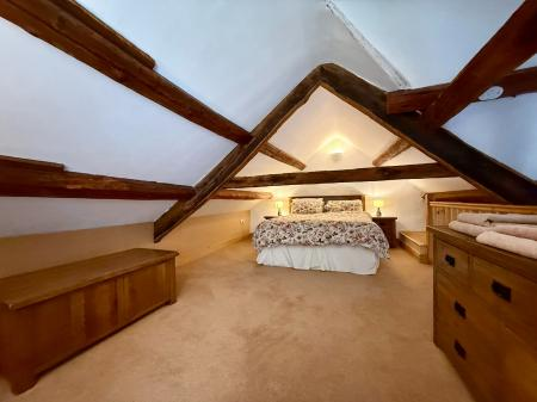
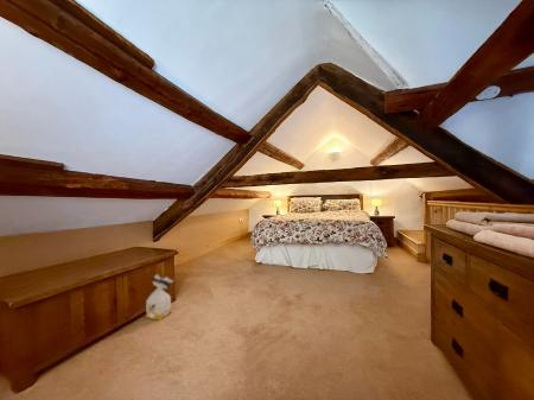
+ bag [145,273,174,322]
